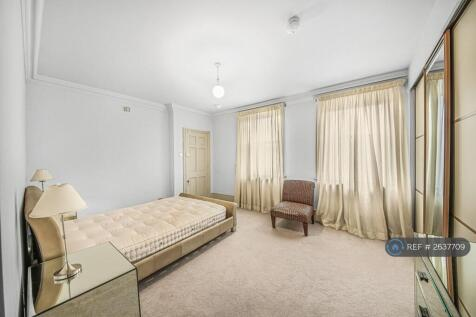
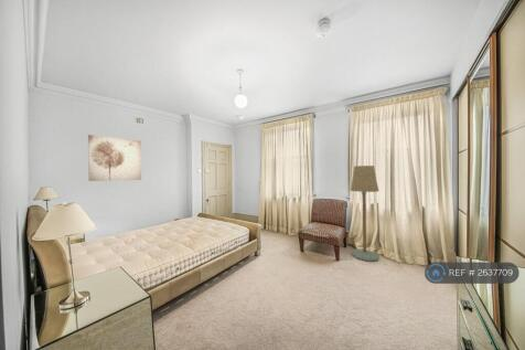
+ floor lamp [350,165,381,263]
+ wall art [87,134,142,182]
